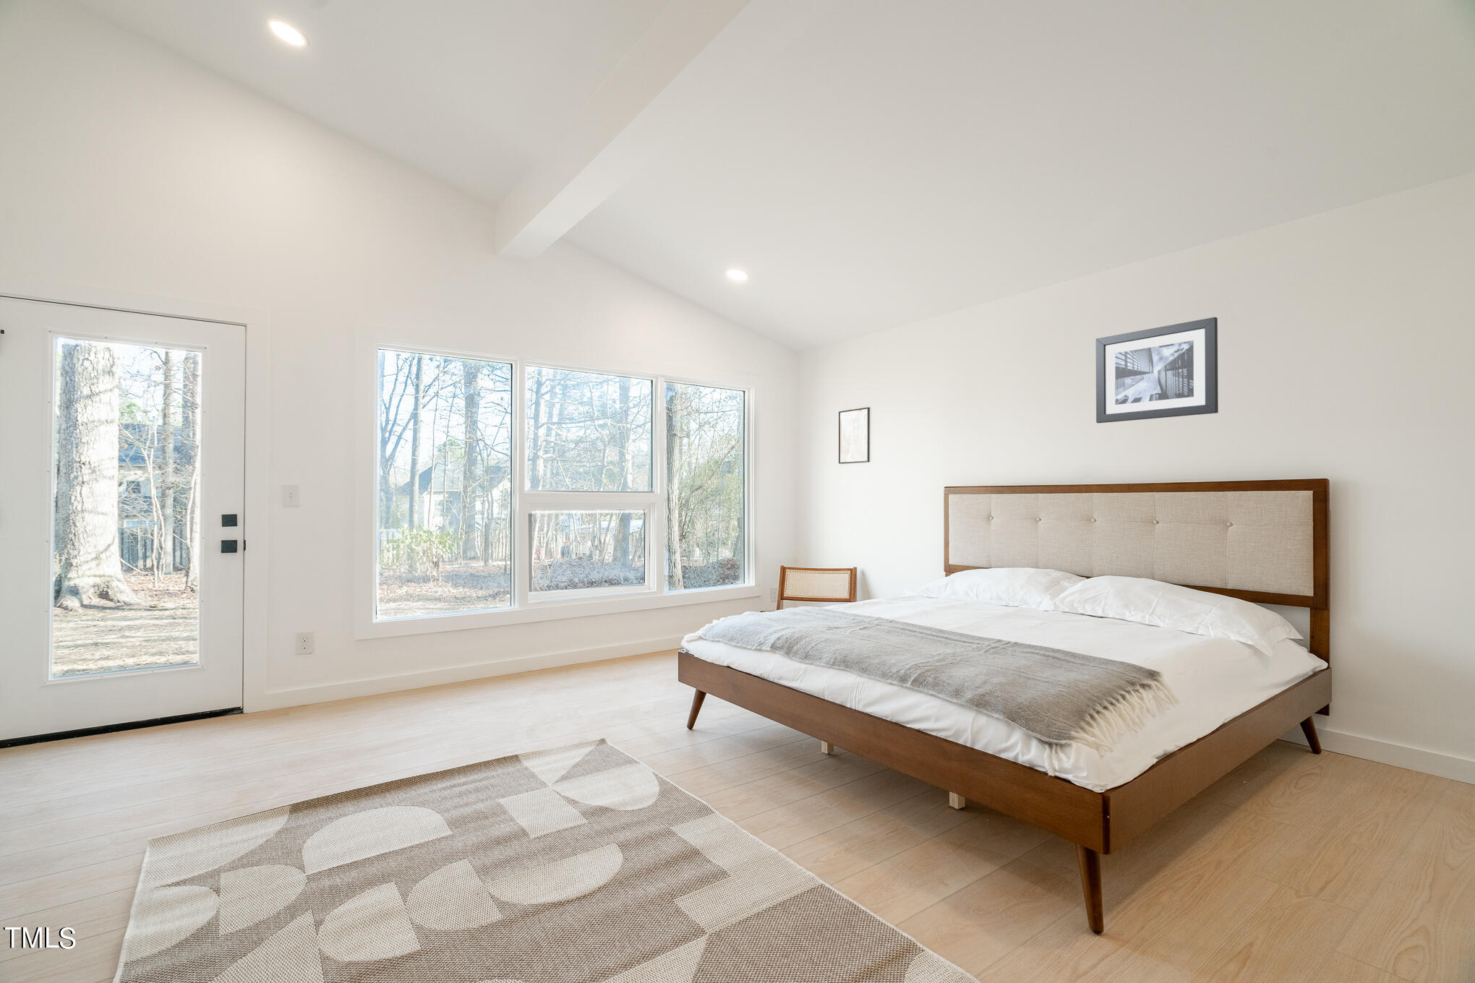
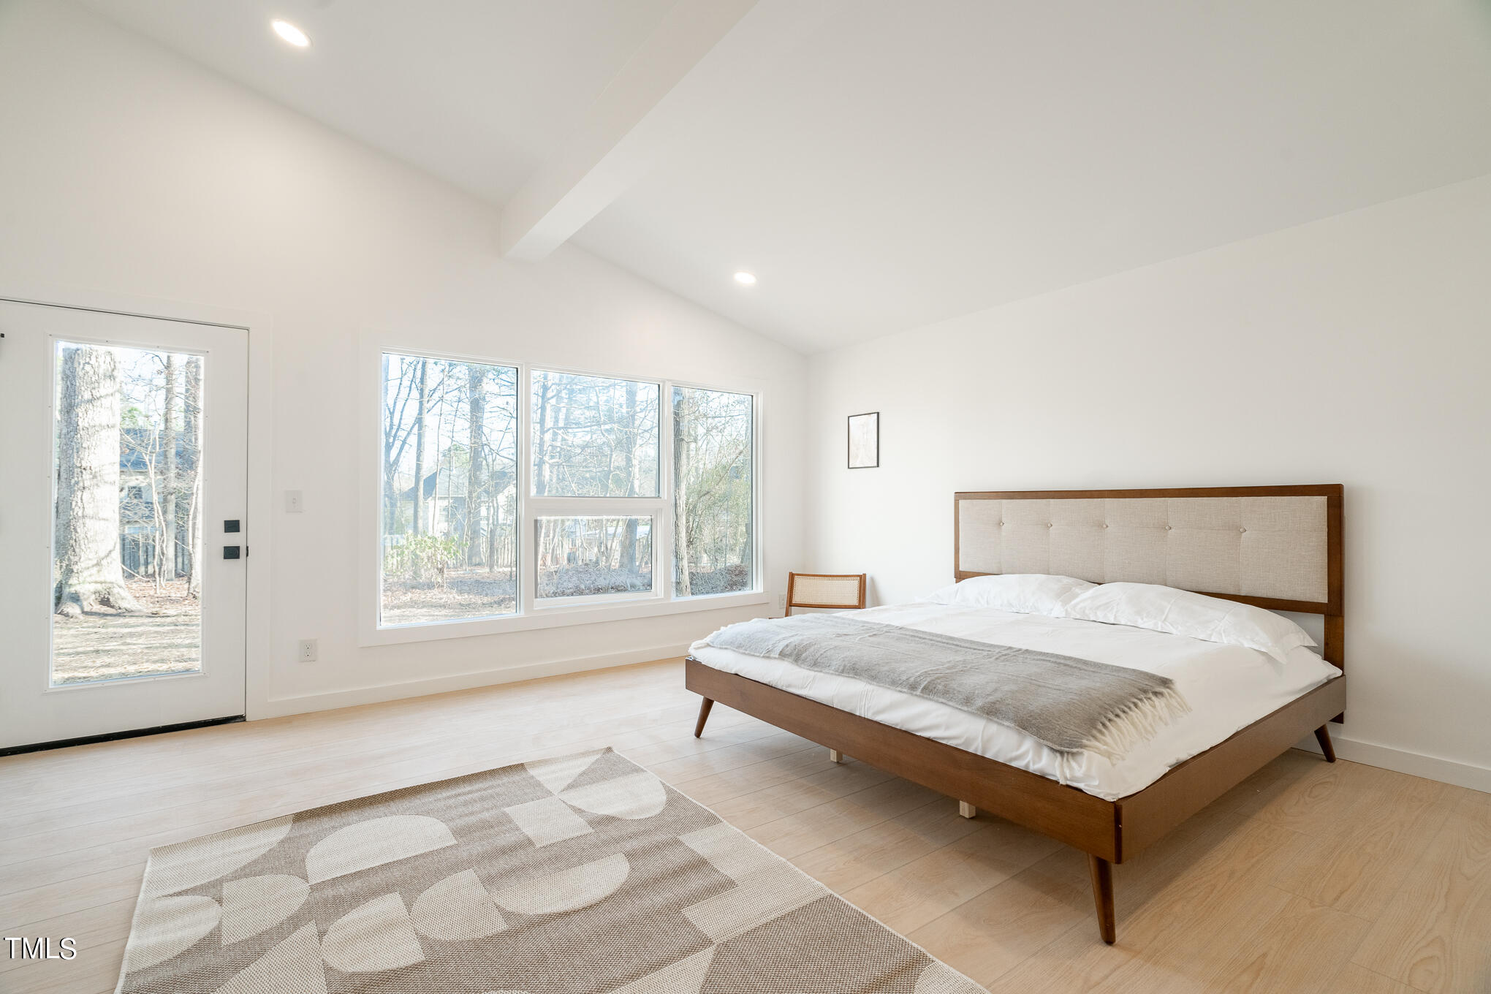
- wall art [1095,317,1219,423]
